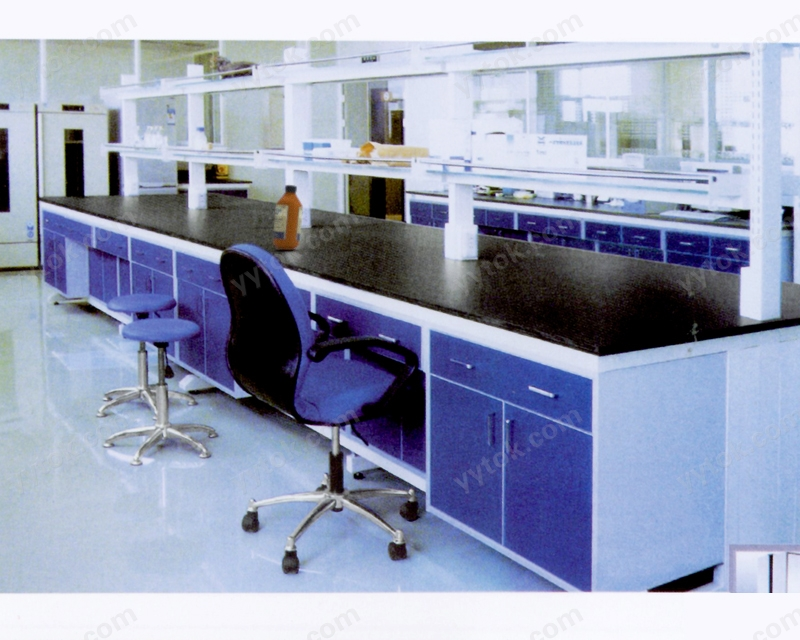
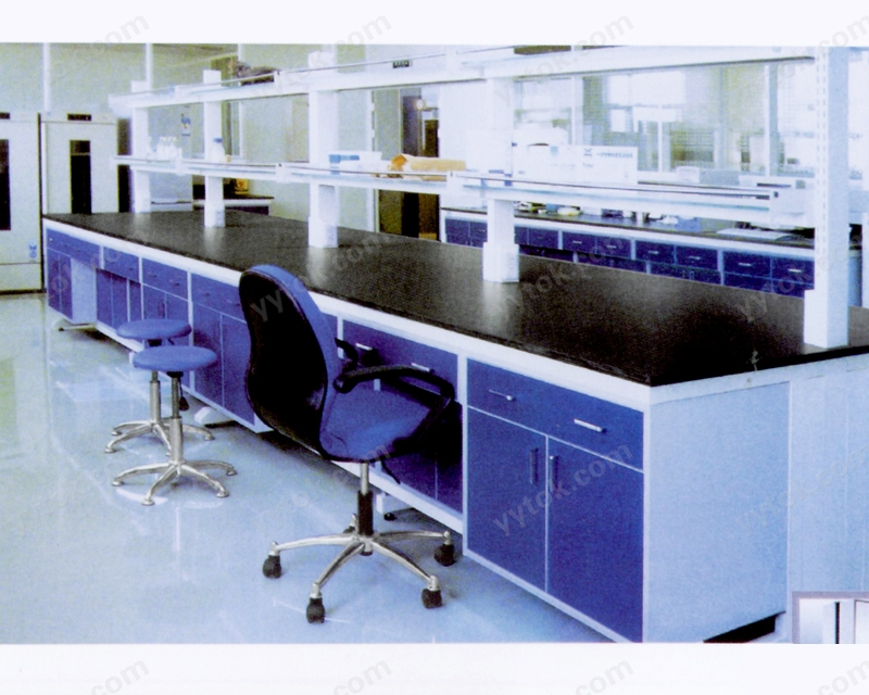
- bottle [272,184,304,251]
